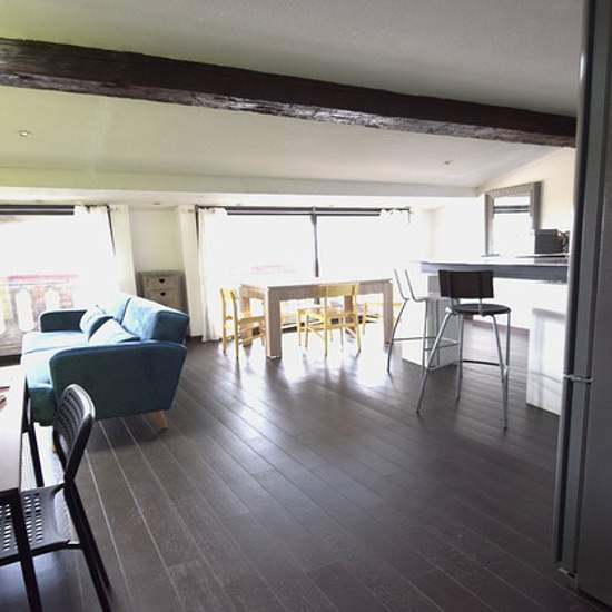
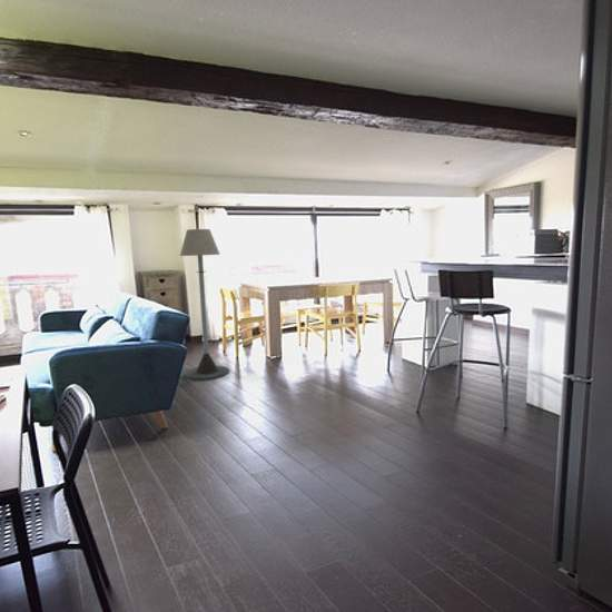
+ floor lamp [179,228,230,381]
